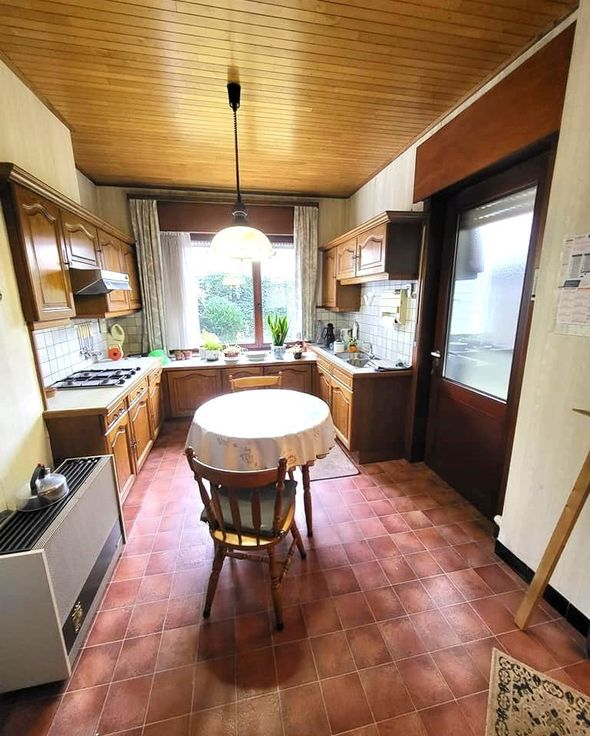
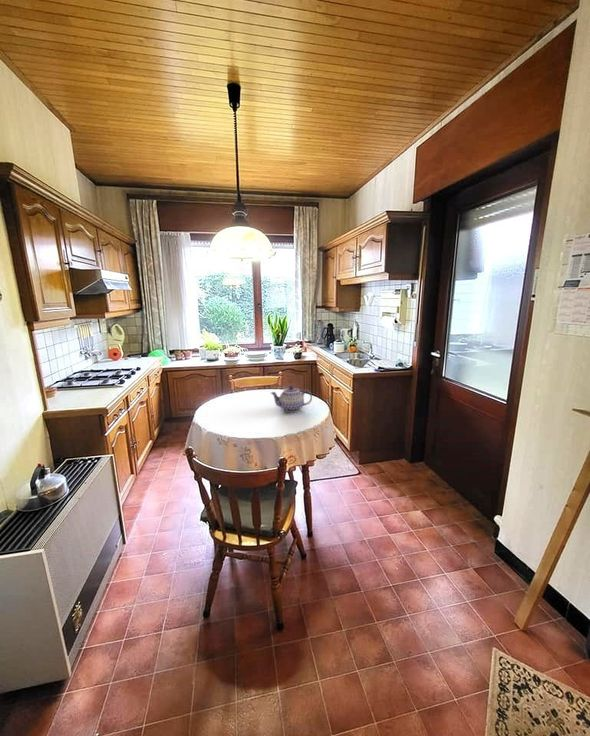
+ teapot [270,385,313,413]
